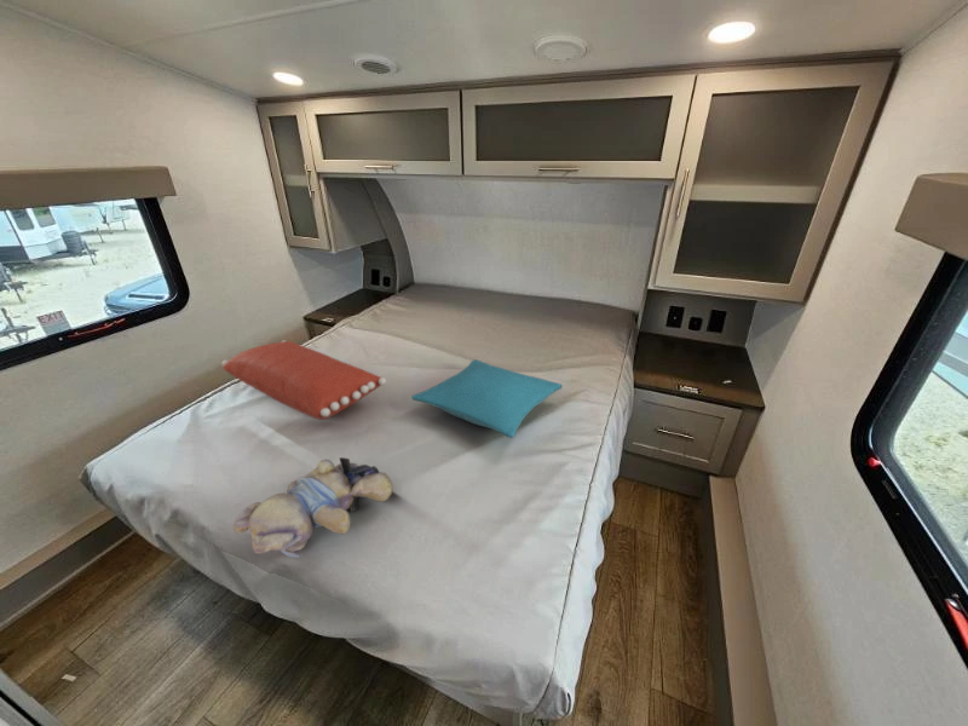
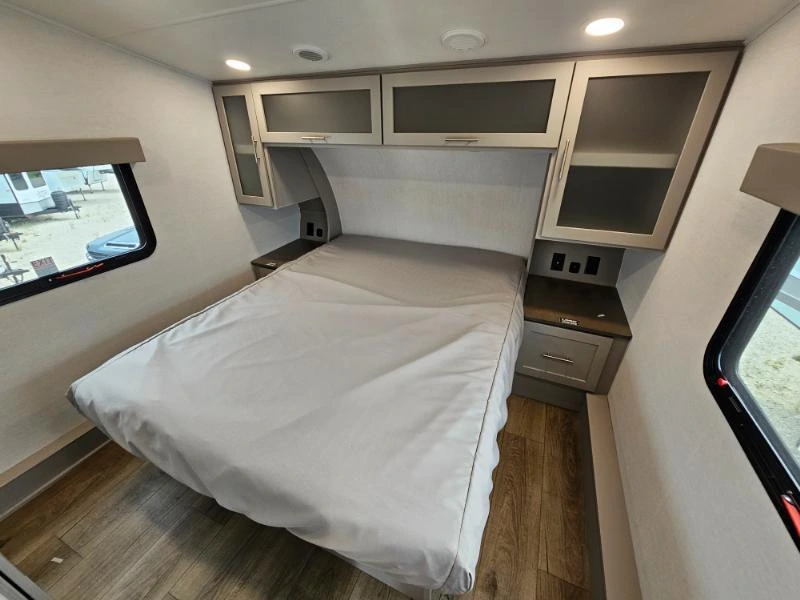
- pillow [410,358,564,439]
- teddy bear [232,456,394,559]
- pillow [220,339,387,421]
